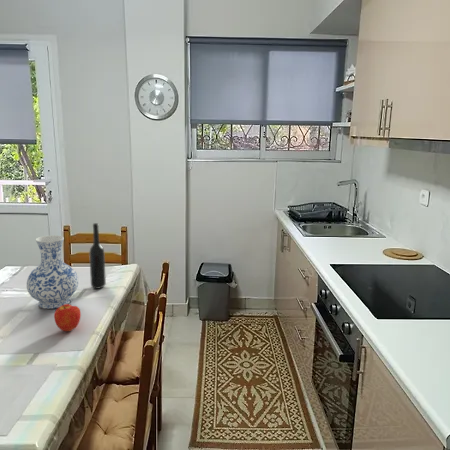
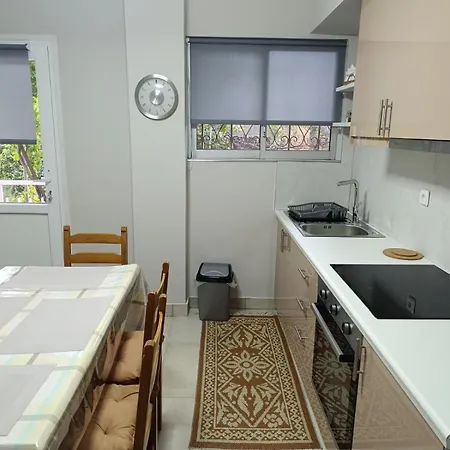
- bottle [88,222,107,290]
- apple [53,304,82,332]
- vase [26,234,79,310]
